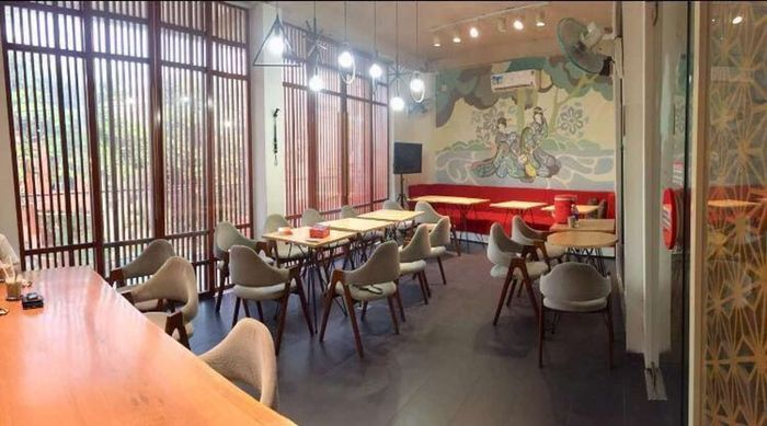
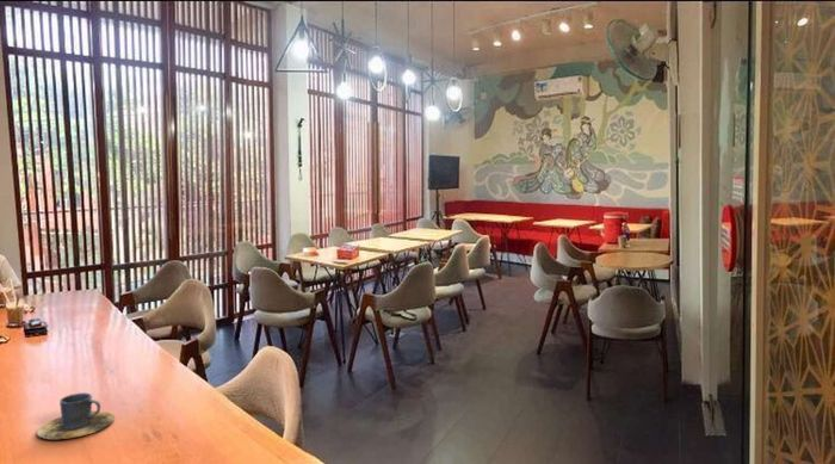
+ cup [36,391,116,440]
